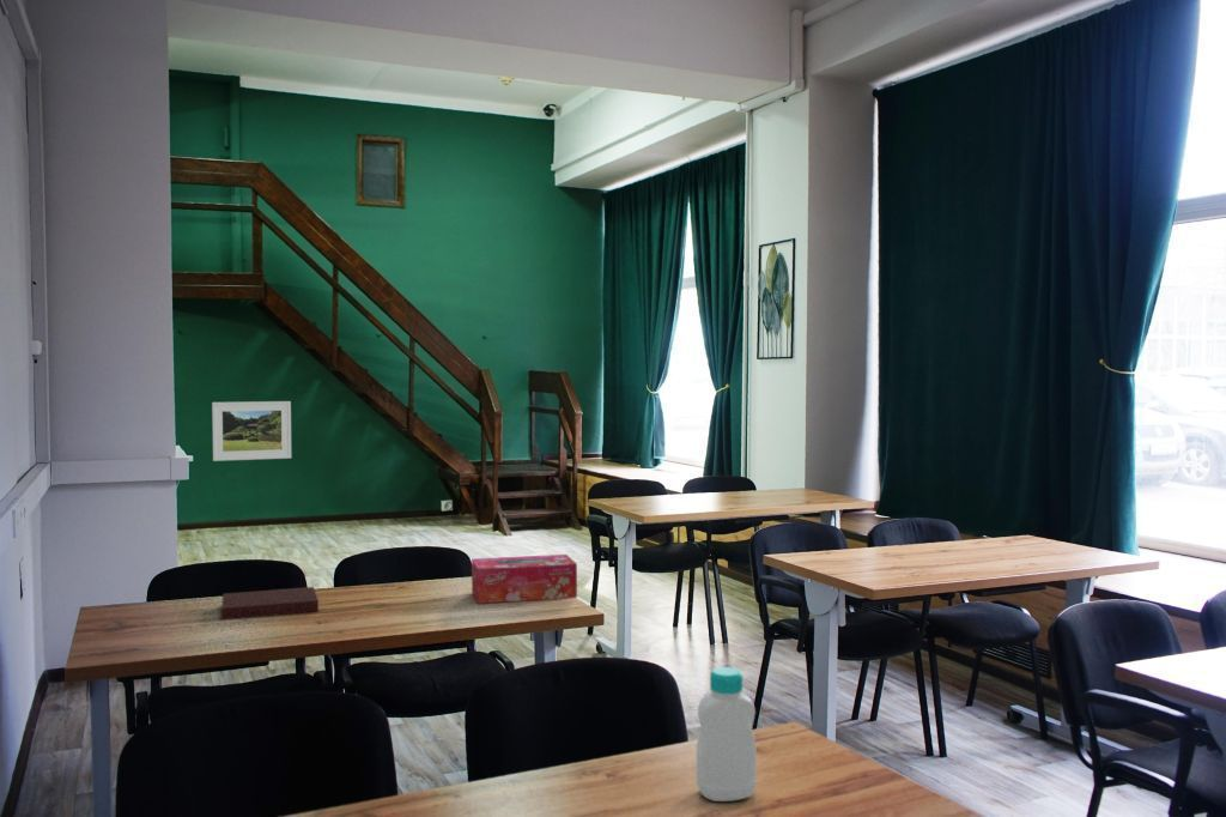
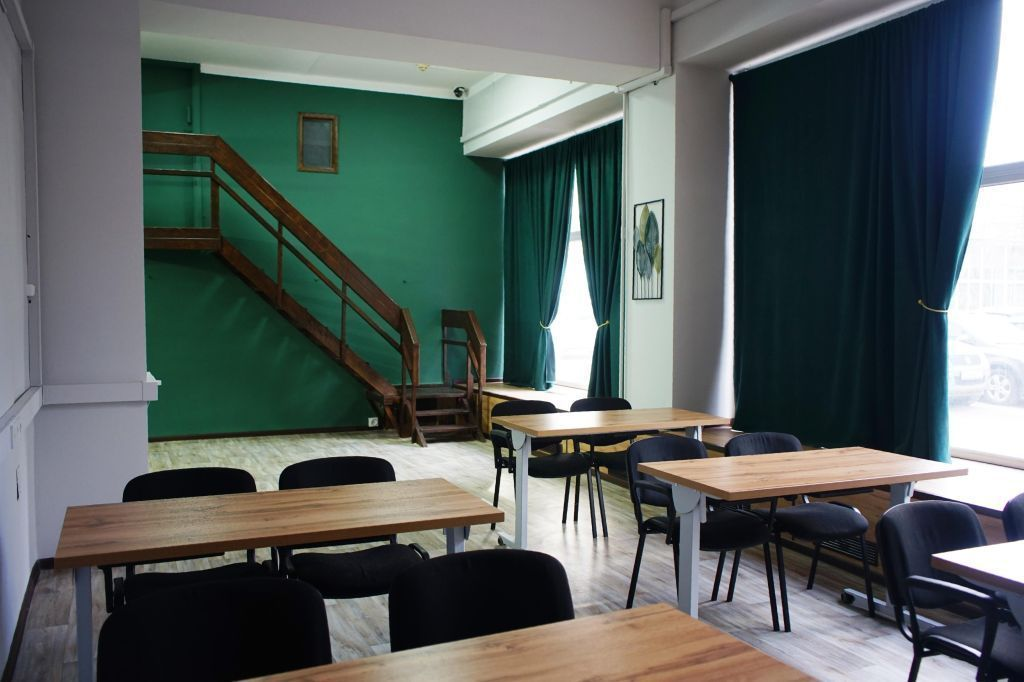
- notebook [220,586,320,621]
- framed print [211,400,292,462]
- tissue box [471,553,578,605]
- bottle [696,666,758,803]
